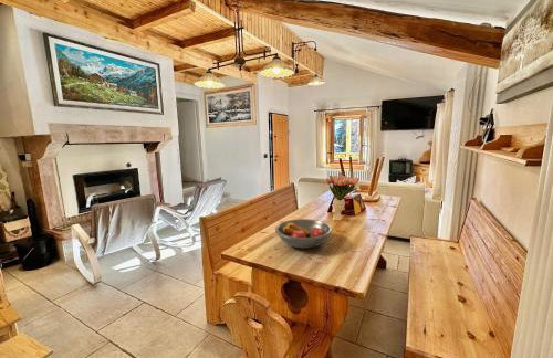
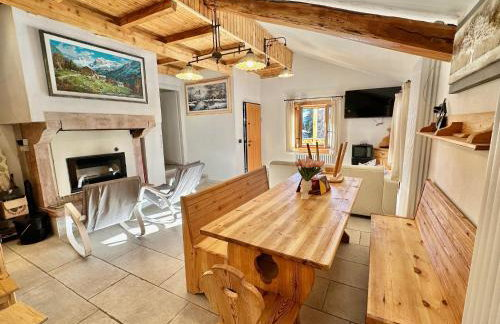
- fruit bowl [274,218,333,250]
